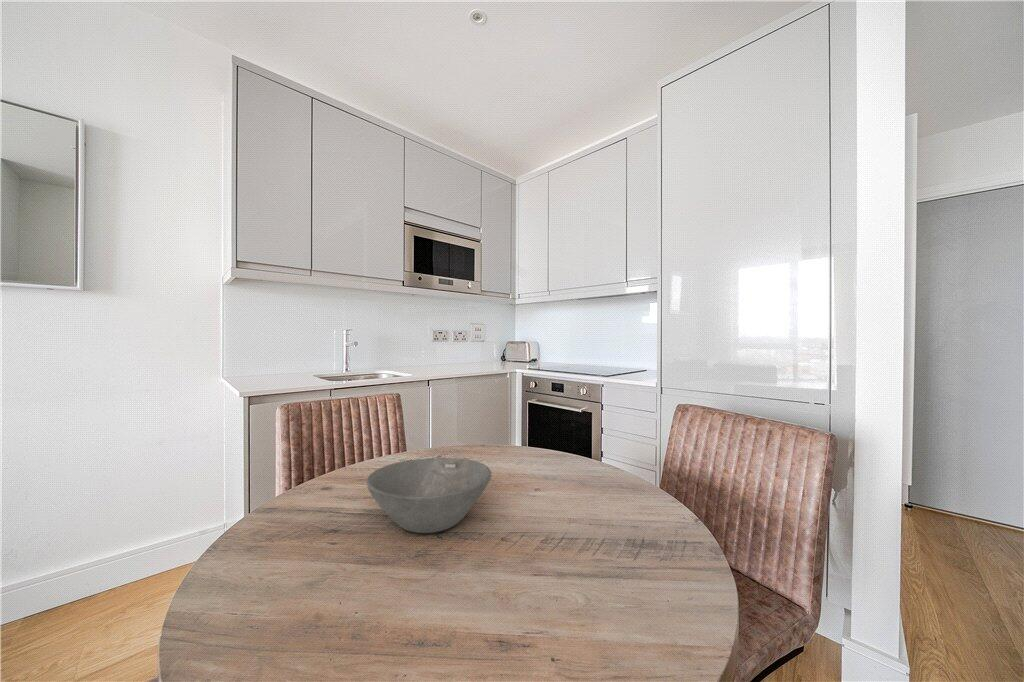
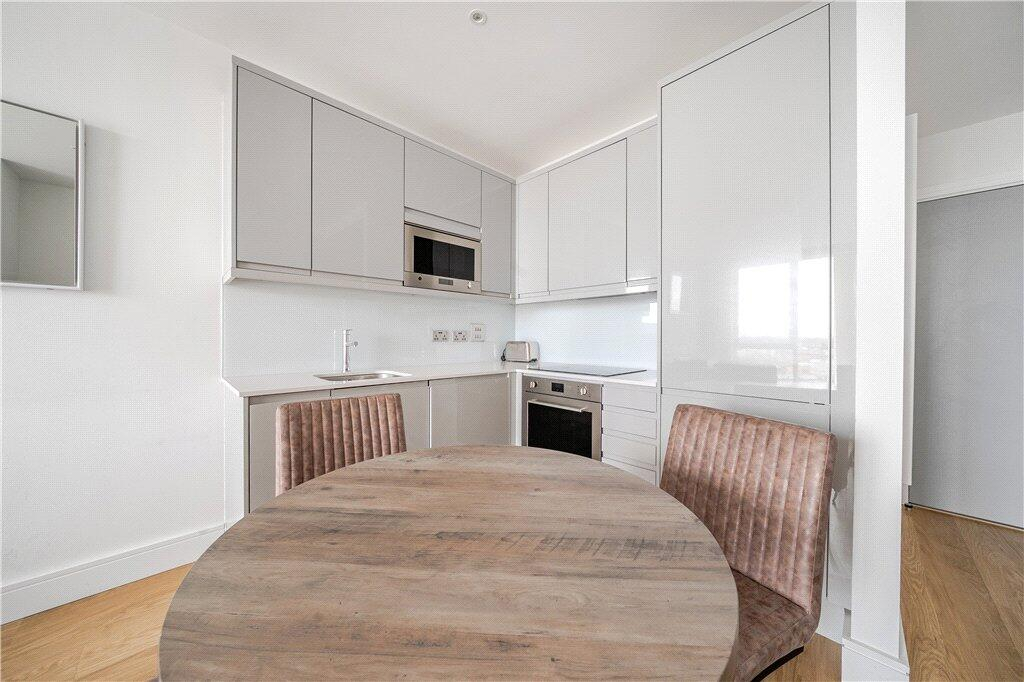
- bowl [365,457,492,534]
